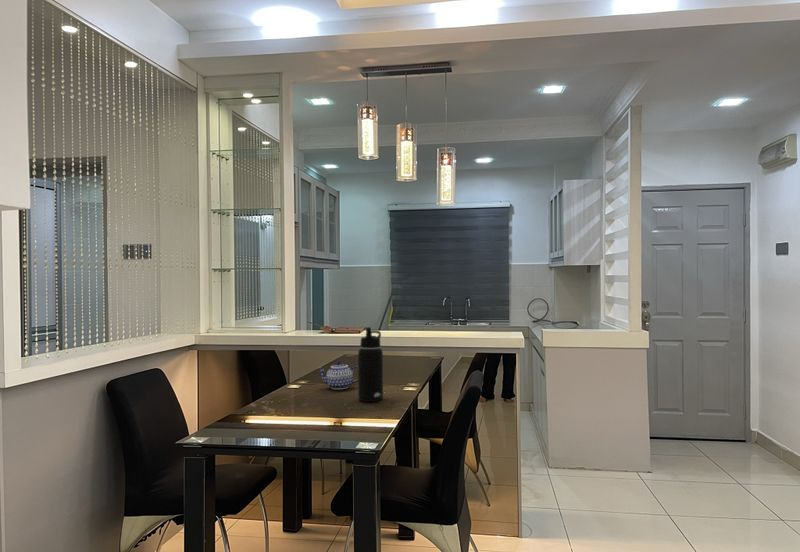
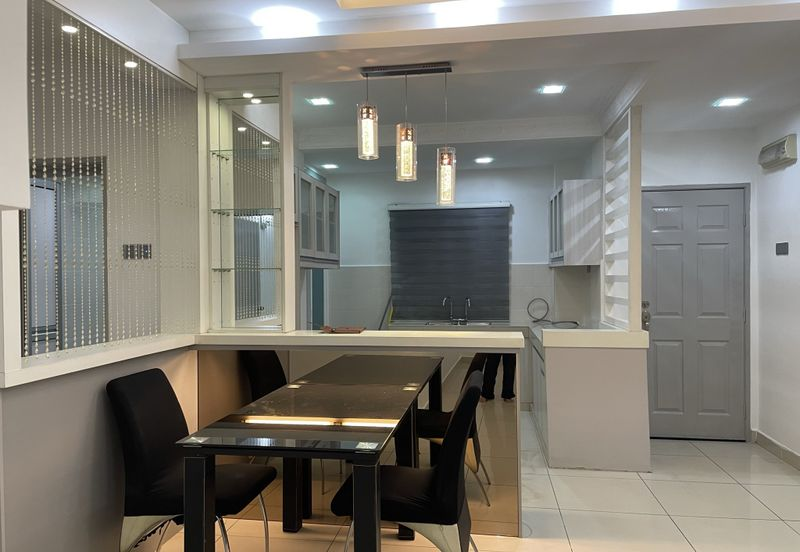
- water bottle [357,326,384,403]
- teapot [316,360,358,390]
